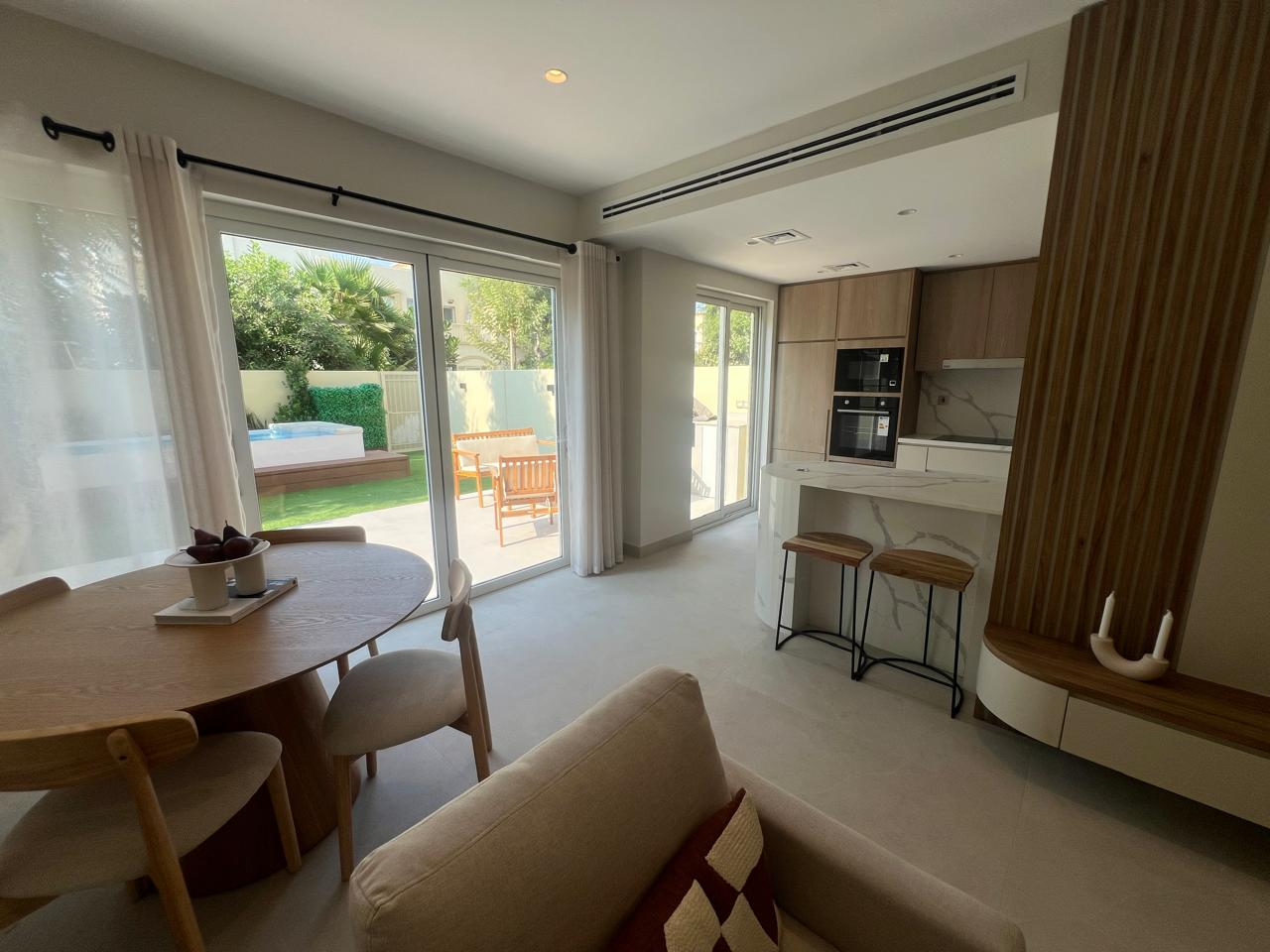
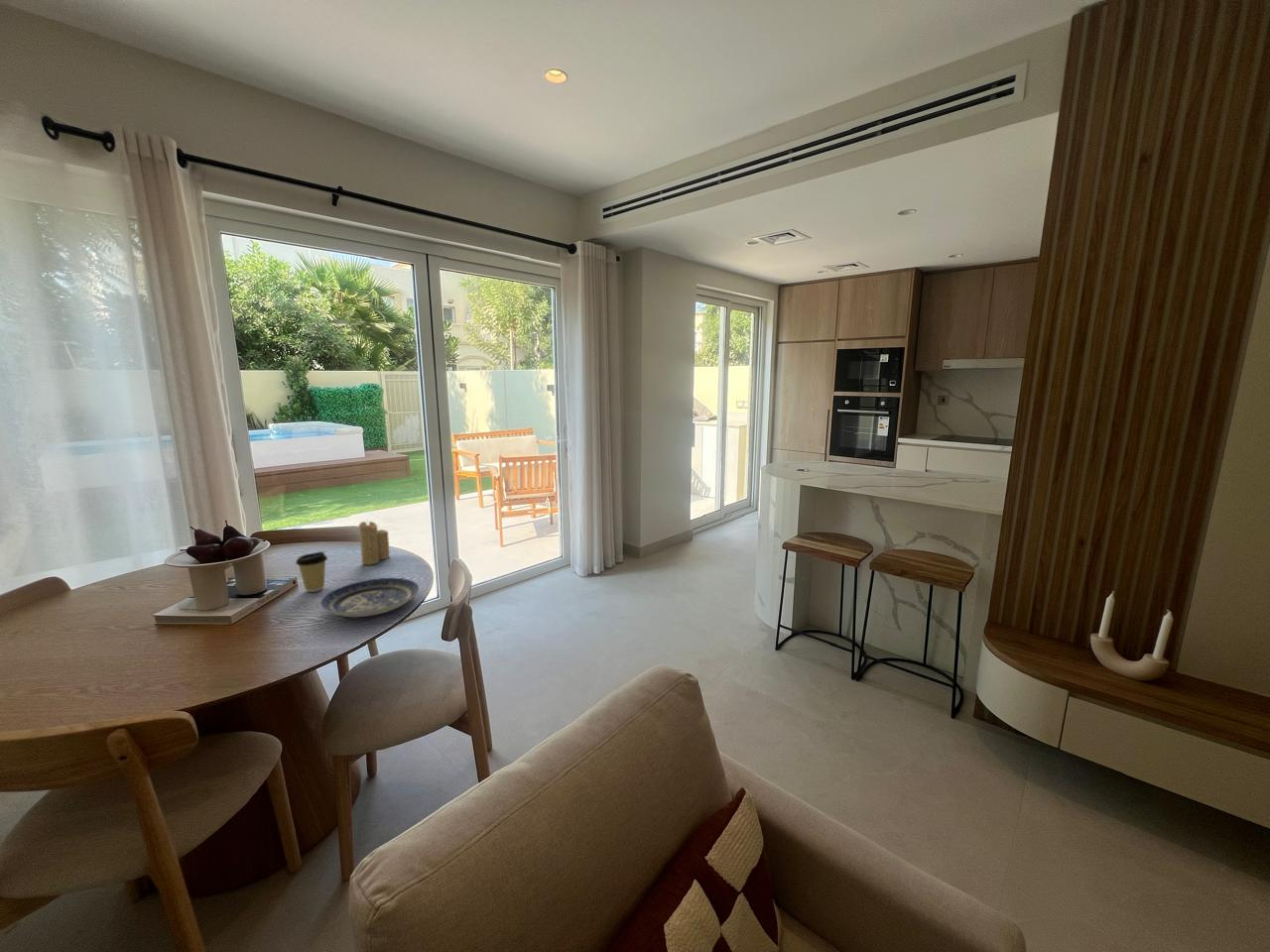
+ plate [319,577,420,618]
+ candle [358,517,391,566]
+ coffee cup [295,550,328,593]
